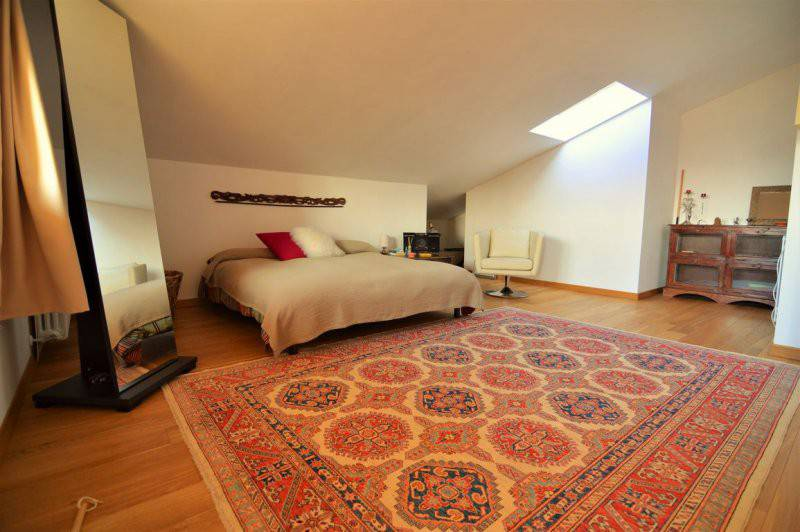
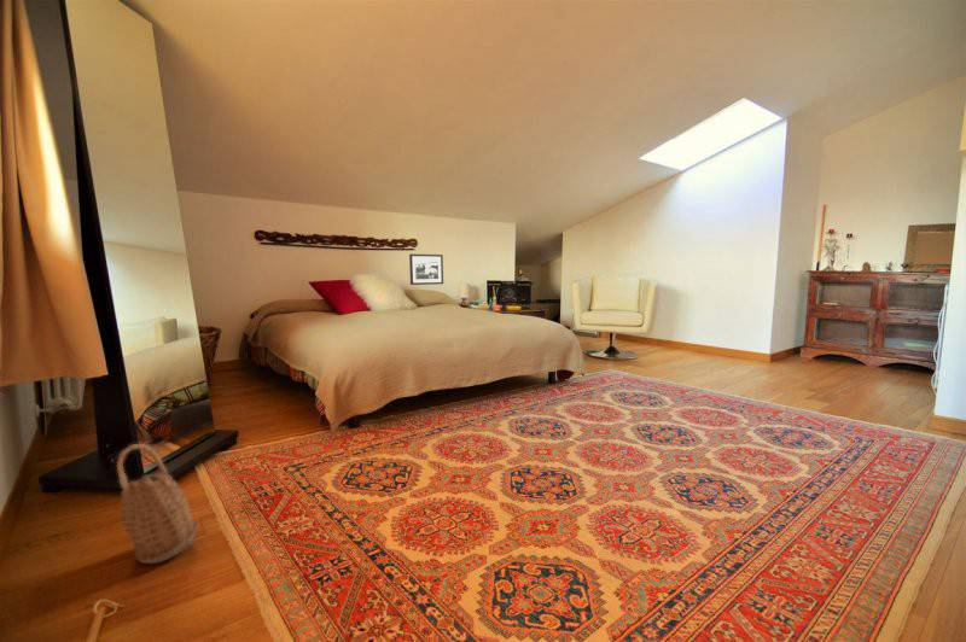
+ picture frame [408,253,444,286]
+ basket [116,443,199,565]
